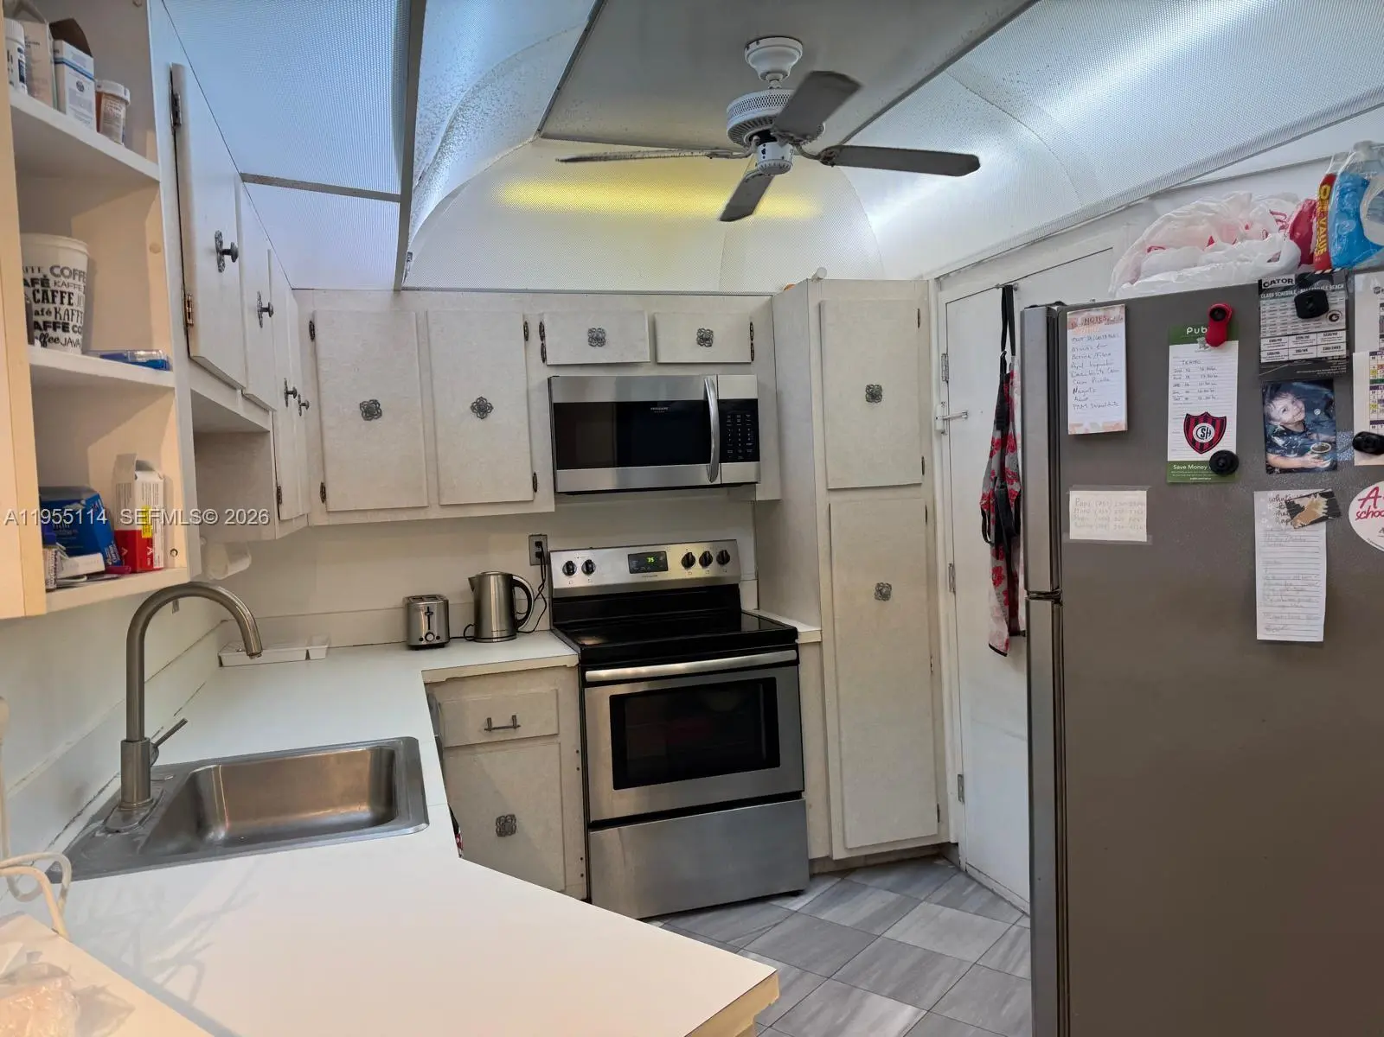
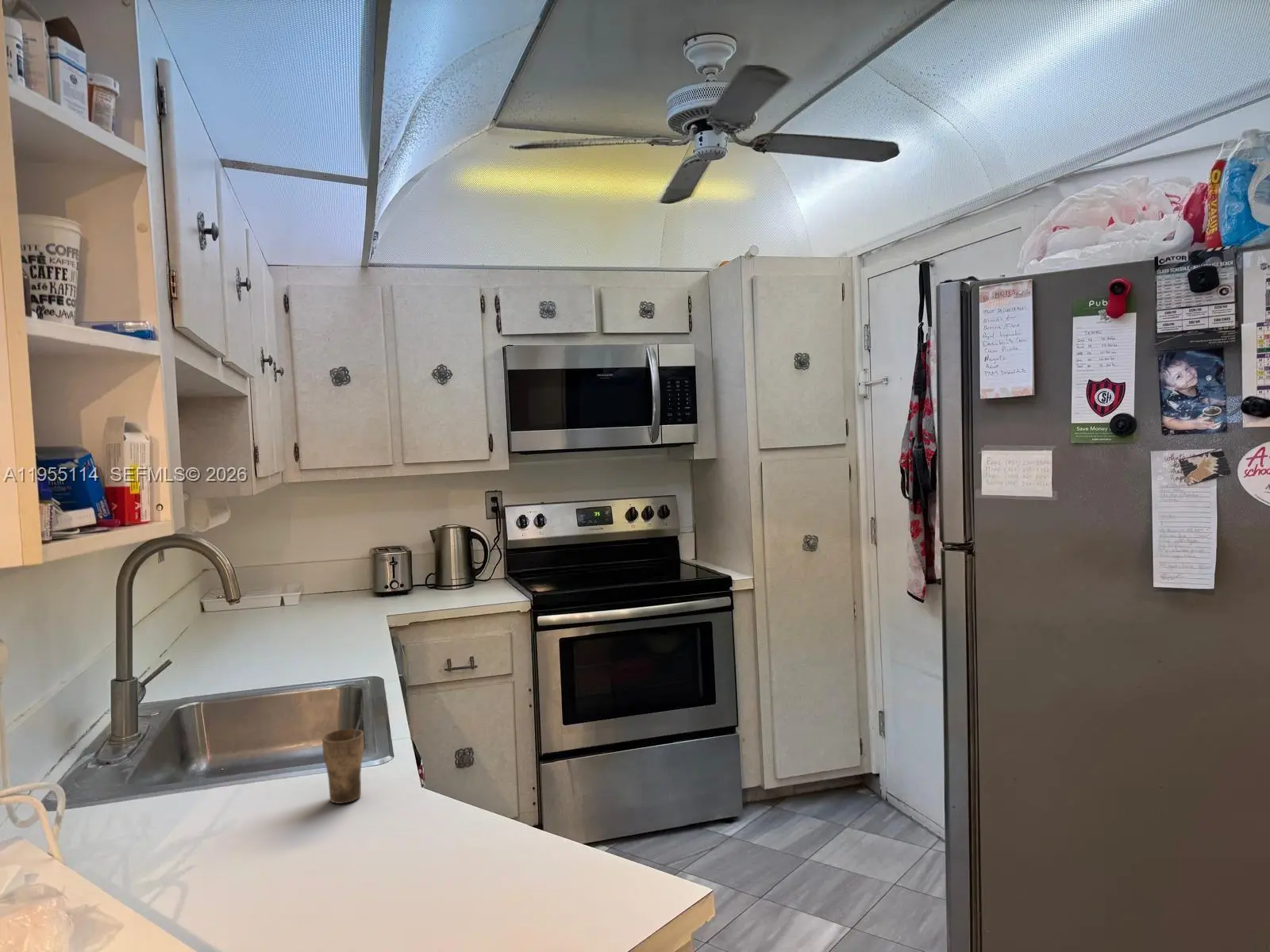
+ cup [321,714,364,804]
